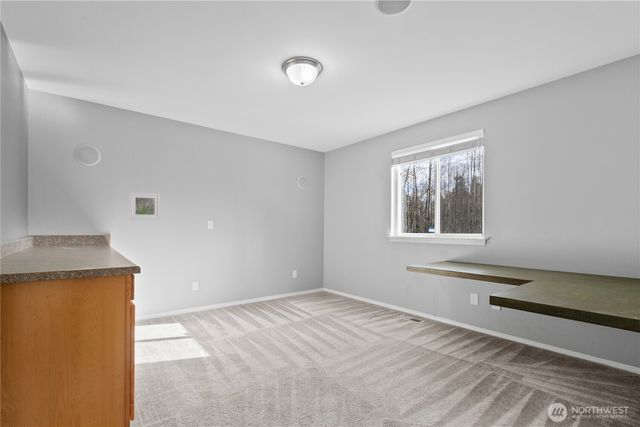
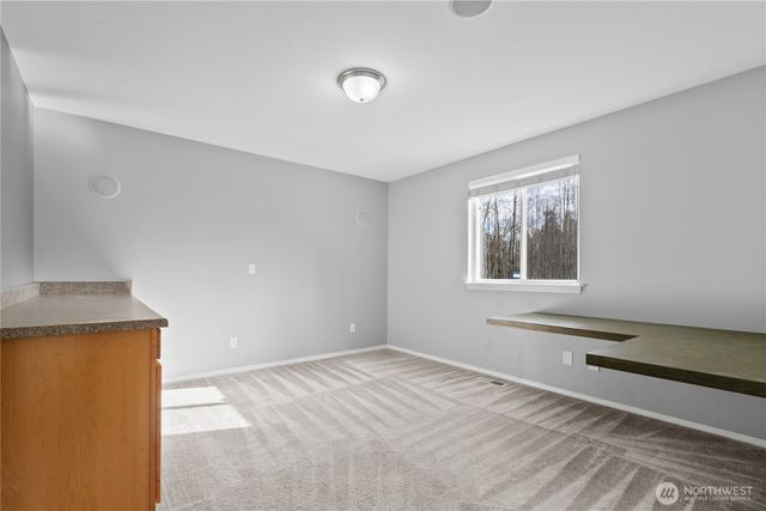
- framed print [129,191,161,220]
